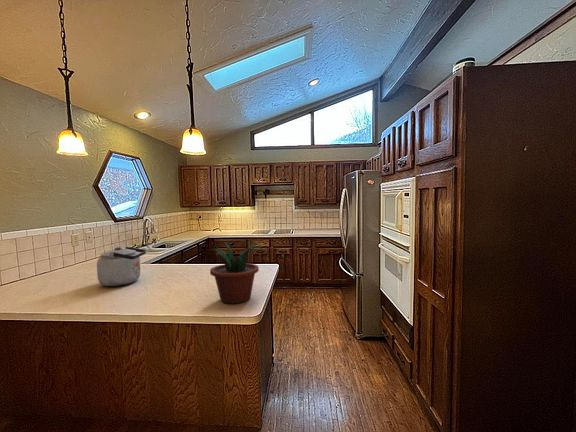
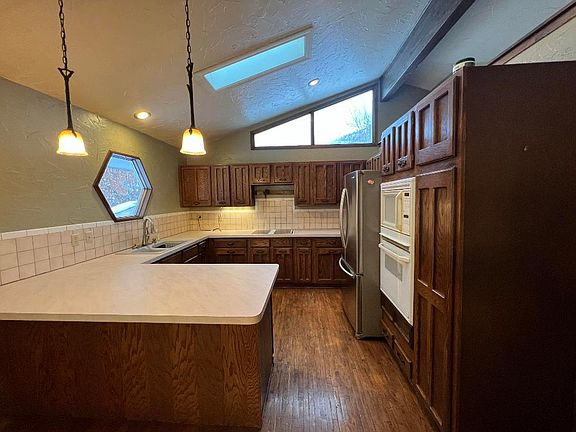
- potted plant [208,241,264,304]
- kettle [96,246,147,287]
